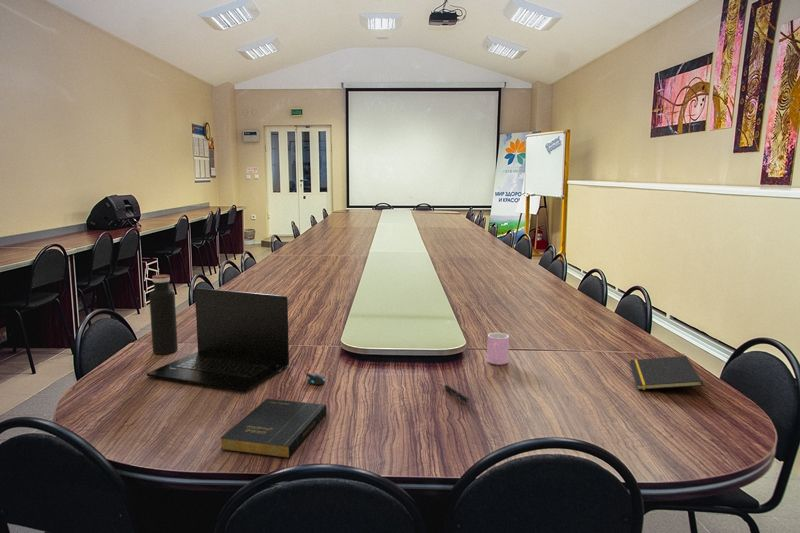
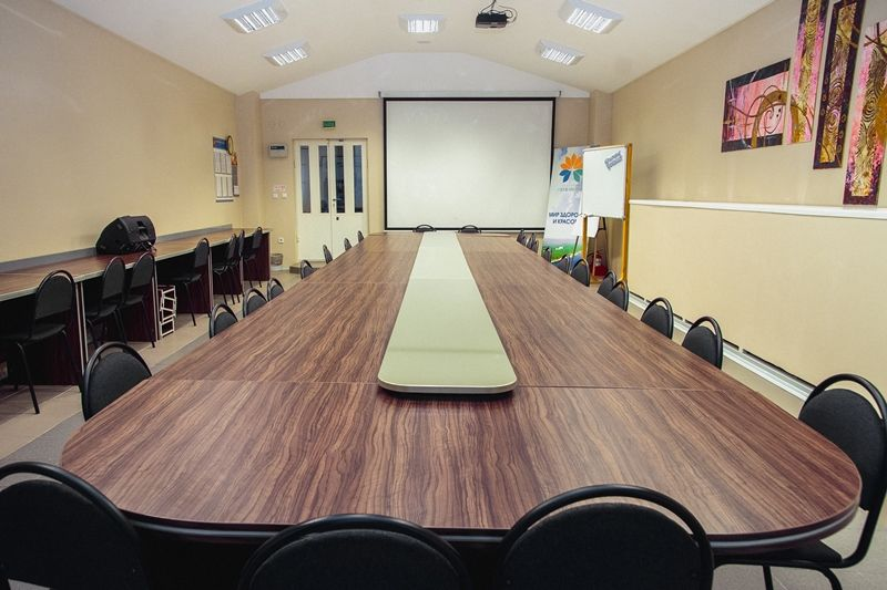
- water bottle [148,274,179,355]
- book [220,398,327,459]
- pen [443,384,471,404]
- laptop [145,287,290,393]
- notepad [629,355,704,391]
- mouse [304,365,326,386]
- cup [486,332,510,365]
